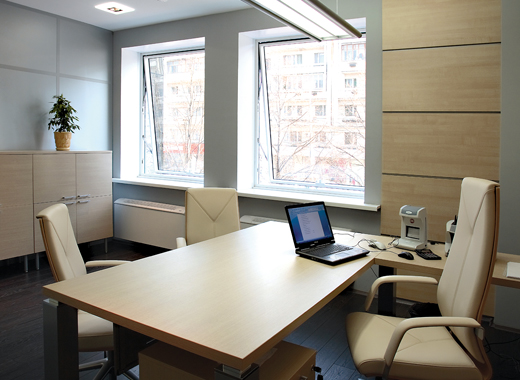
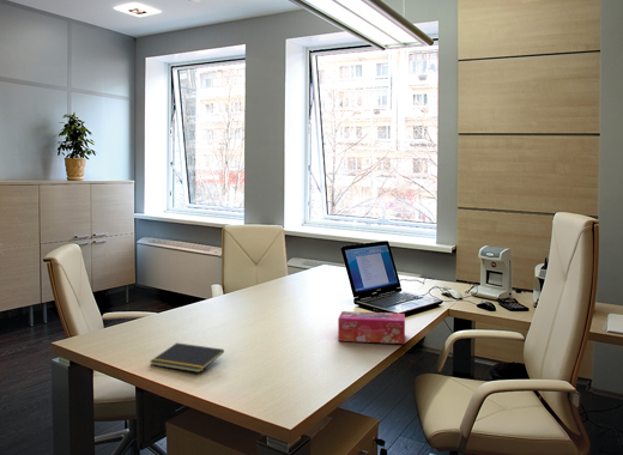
+ notepad [149,341,225,374]
+ tissue box [337,310,406,345]
